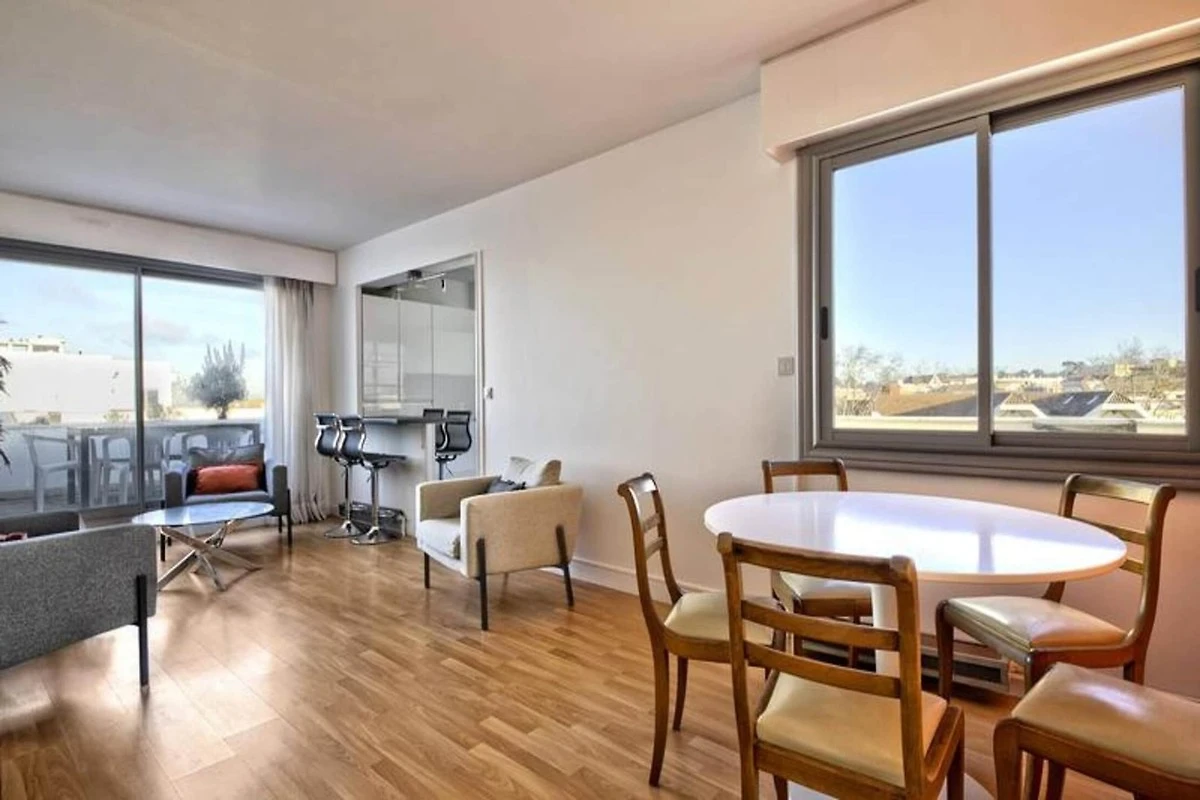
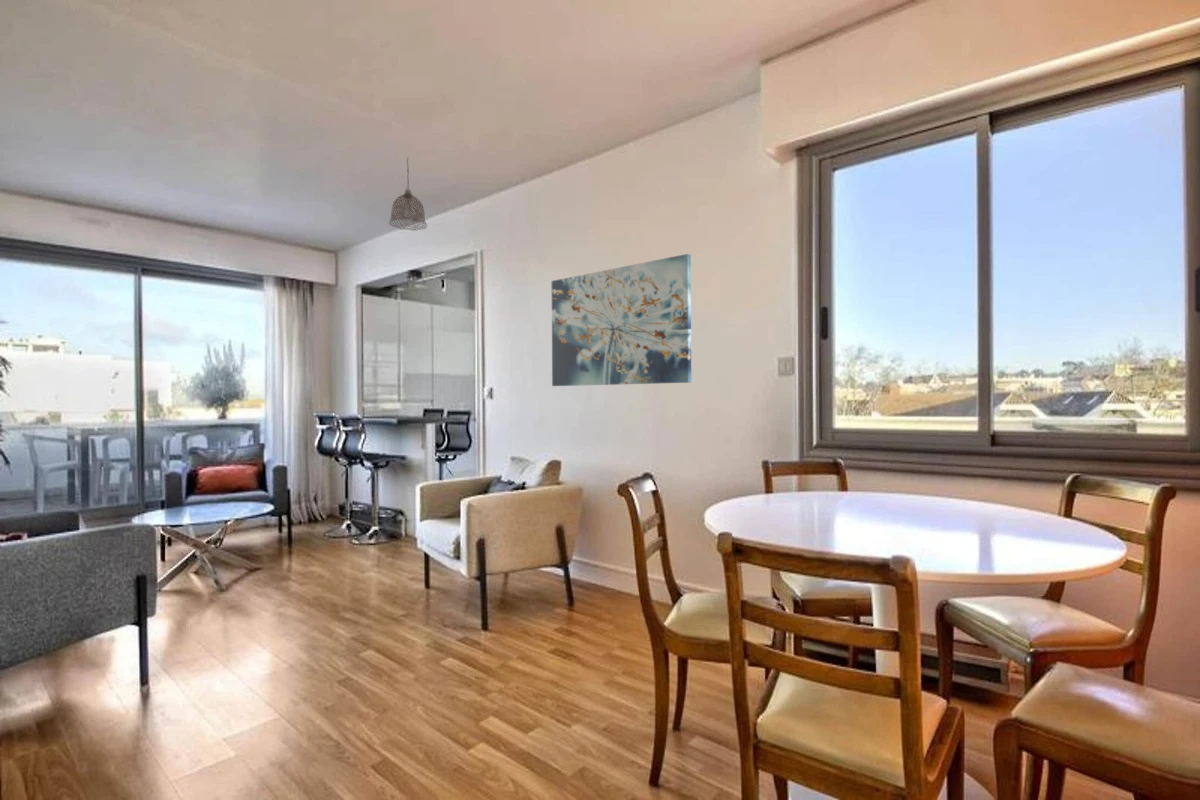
+ pendant lamp [388,156,428,232]
+ wall art [551,253,692,387]
